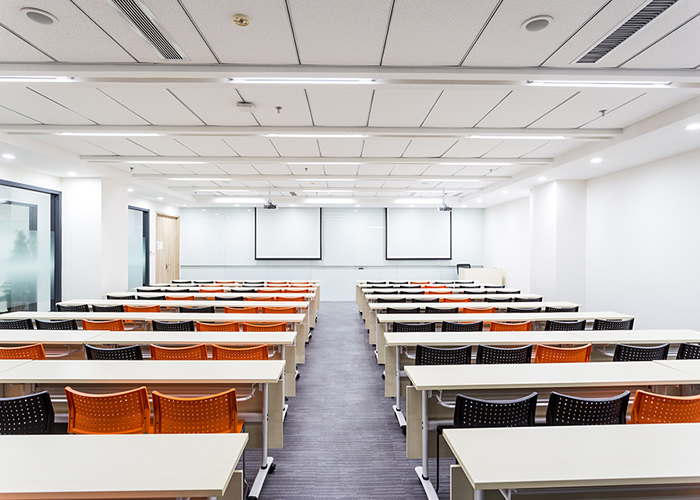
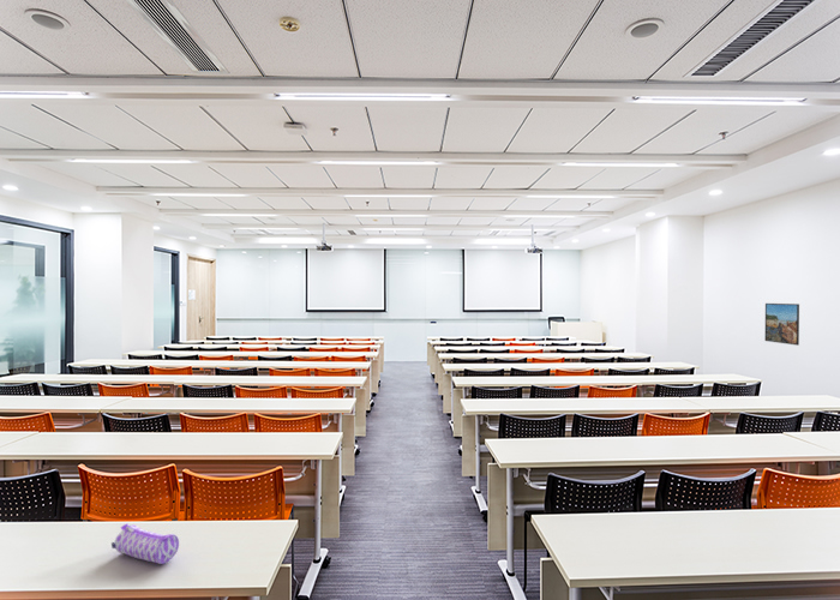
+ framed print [764,302,800,347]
+ pencil case [110,522,180,565]
